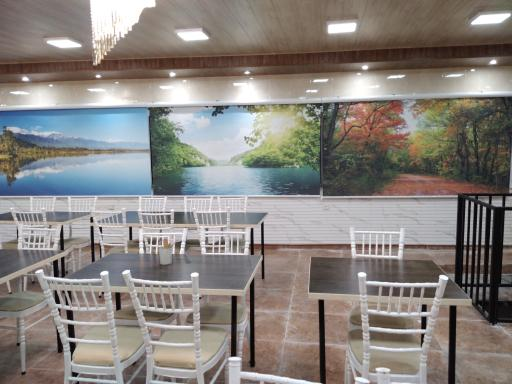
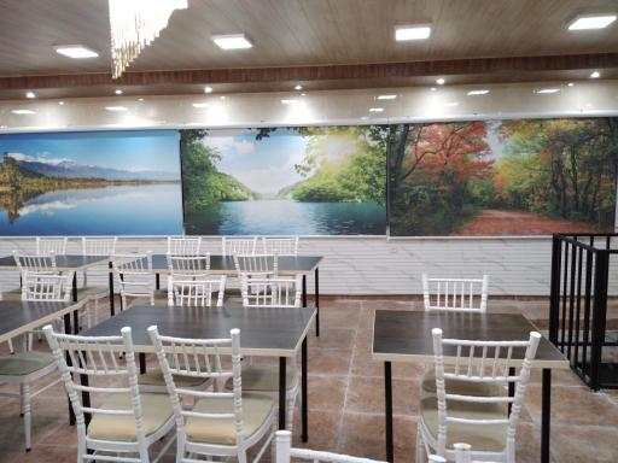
- utensil holder [158,237,179,266]
